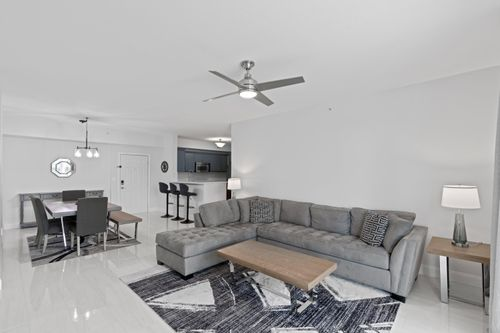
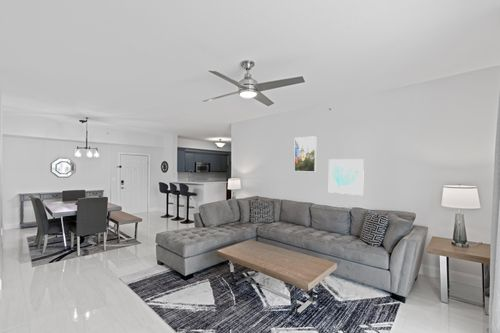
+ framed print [293,135,317,173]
+ wall art [328,158,365,196]
